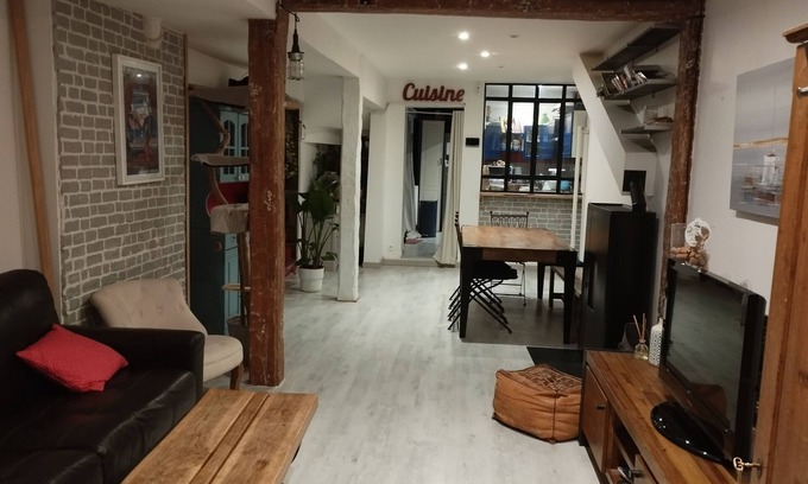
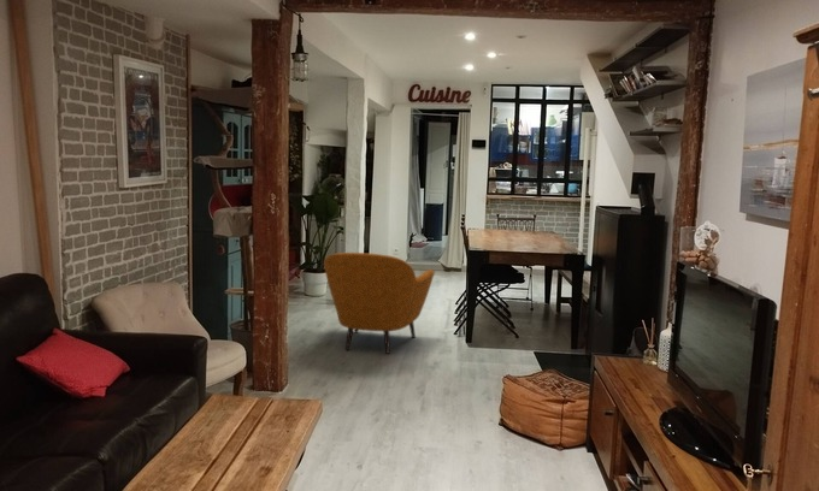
+ armchair [323,252,436,355]
